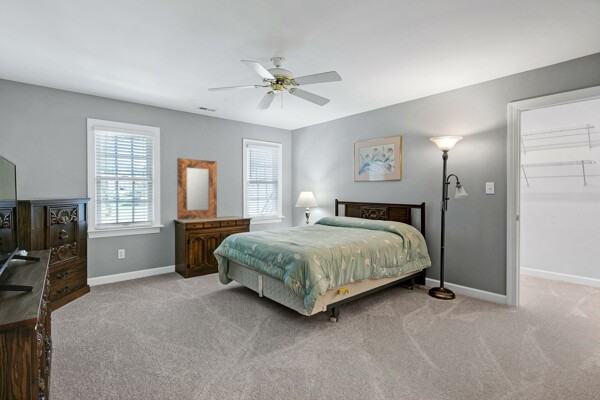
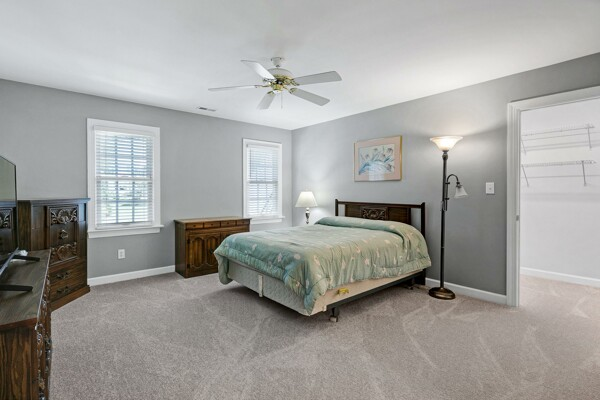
- home mirror [176,157,218,221]
